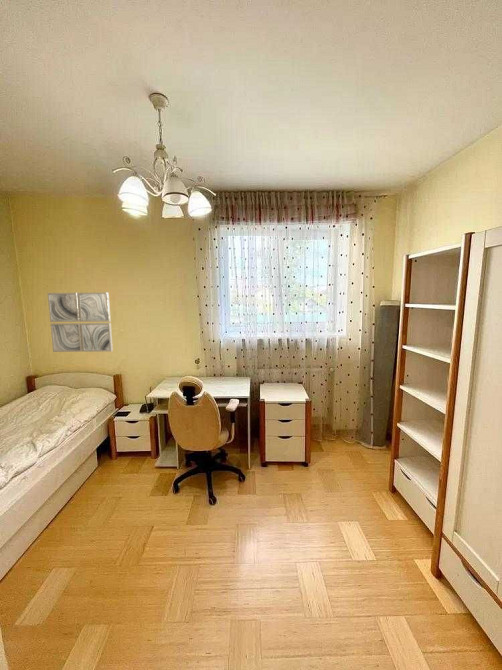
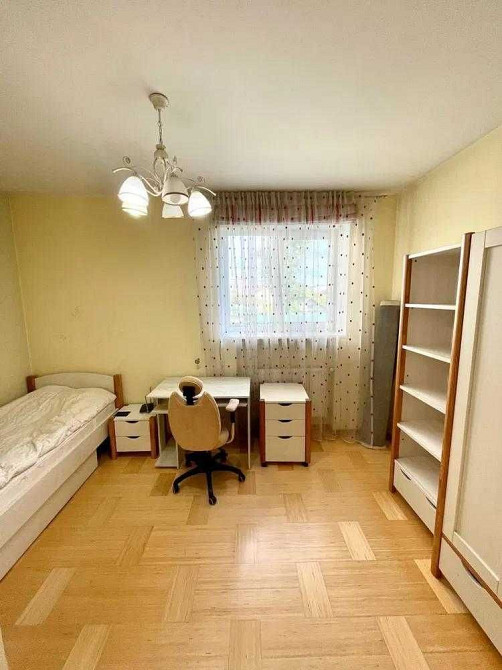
- wall art [47,292,114,353]
